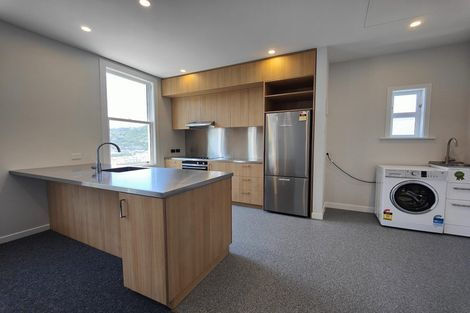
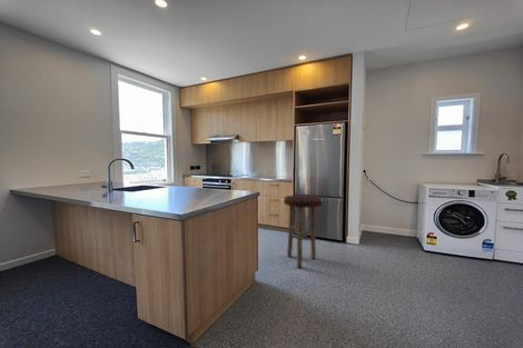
+ stool [283,195,324,269]
